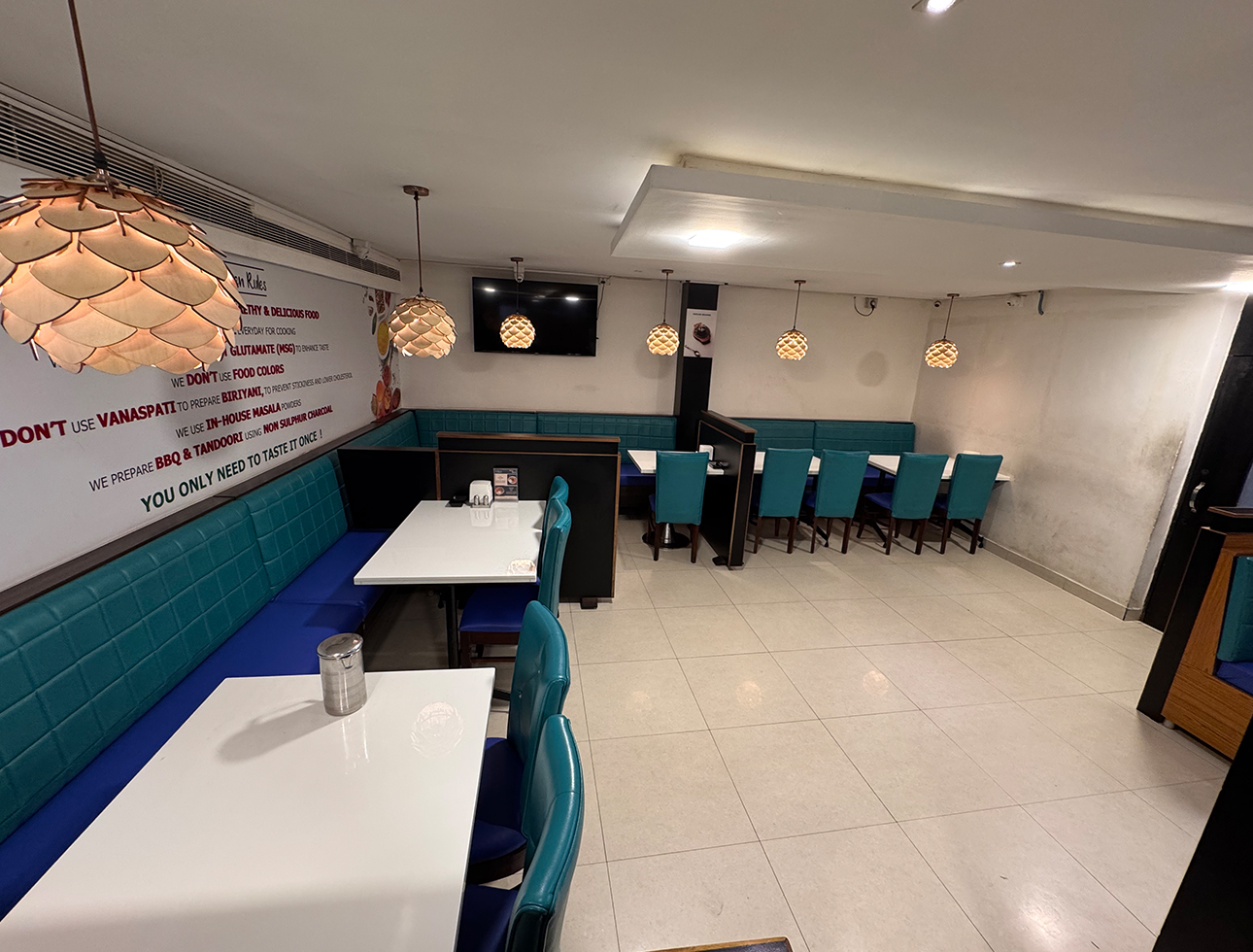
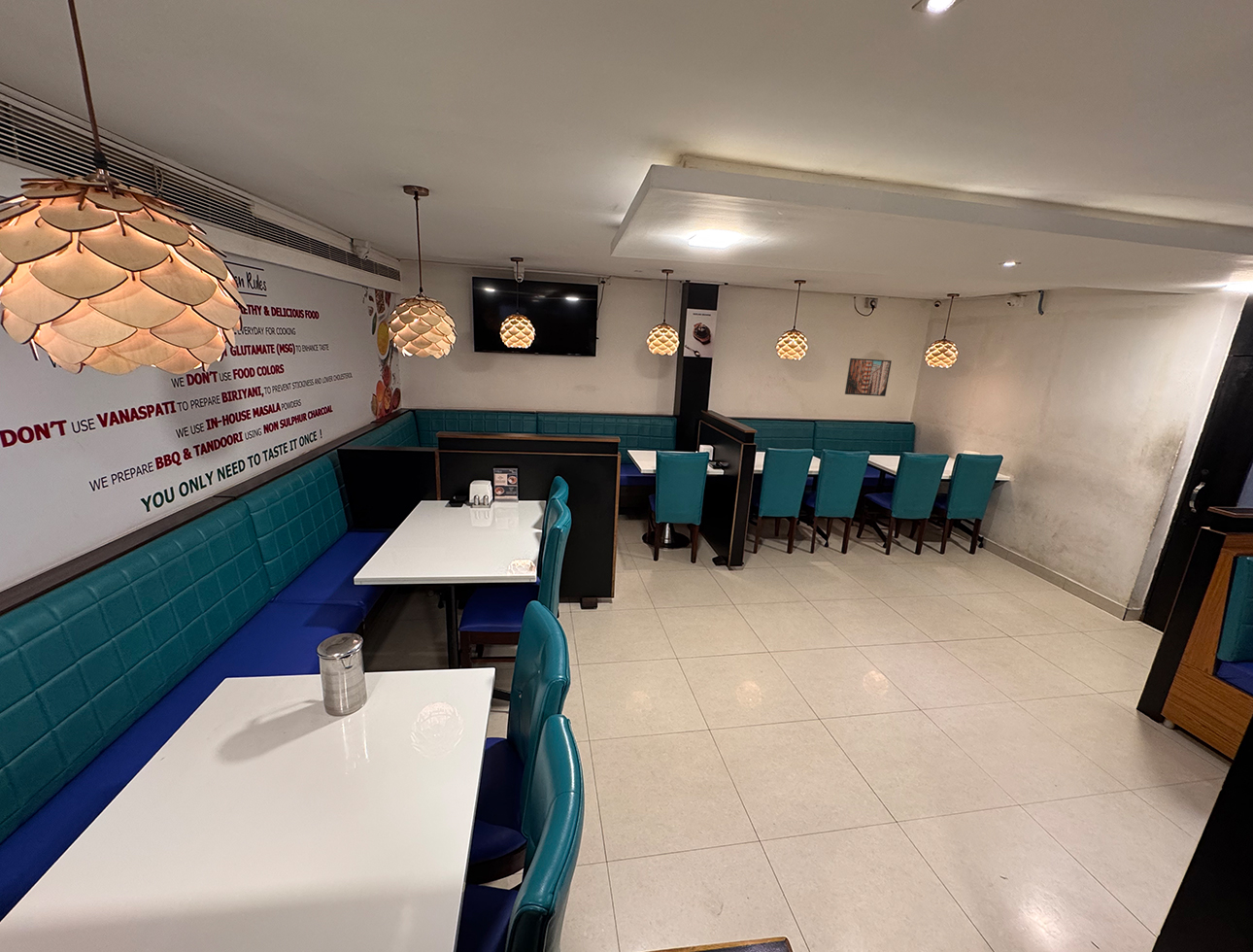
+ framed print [844,357,893,397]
